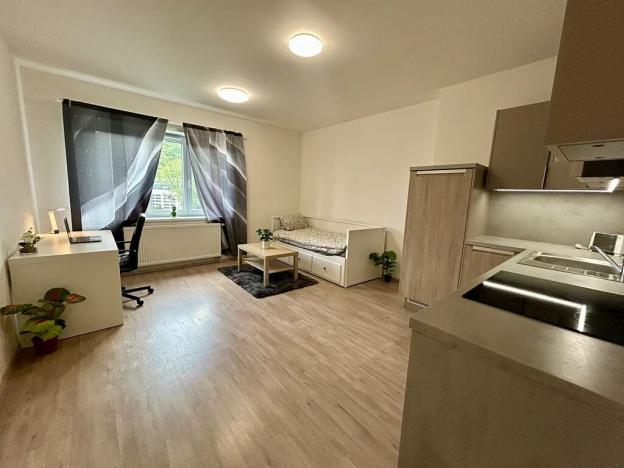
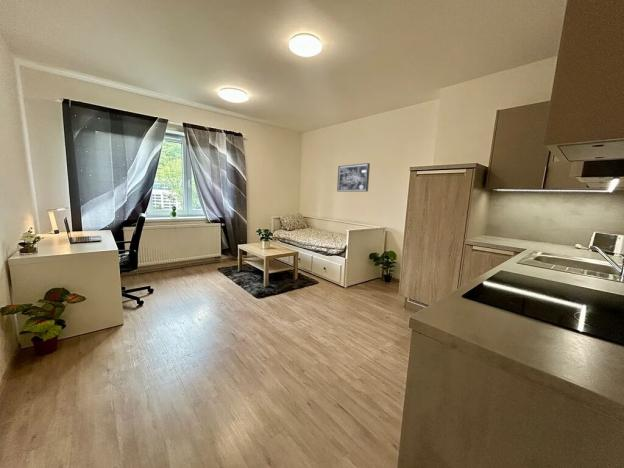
+ wall art [336,162,371,192]
